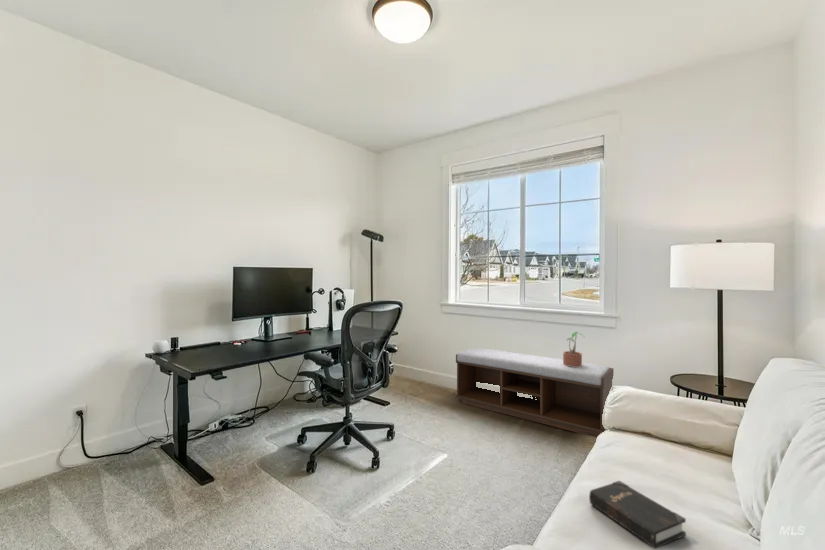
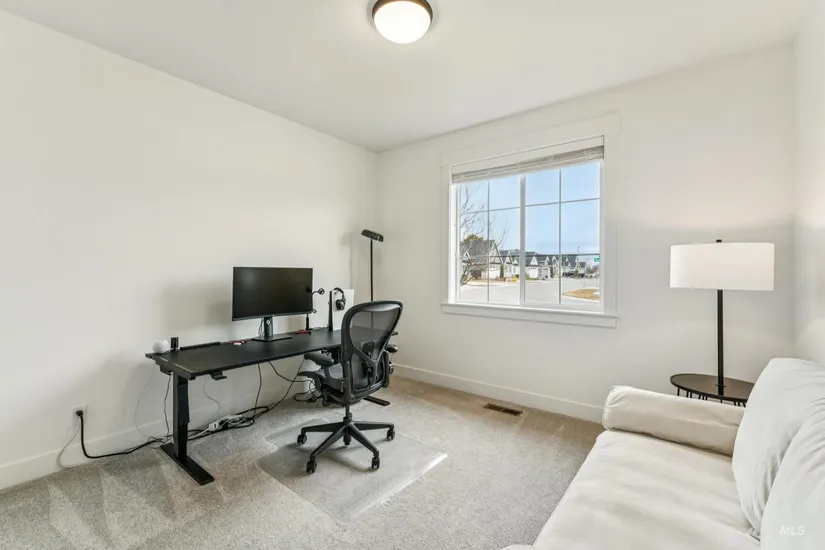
- bench [455,347,614,438]
- hardback book [588,480,687,549]
- potted plant [562,331,585,367]
